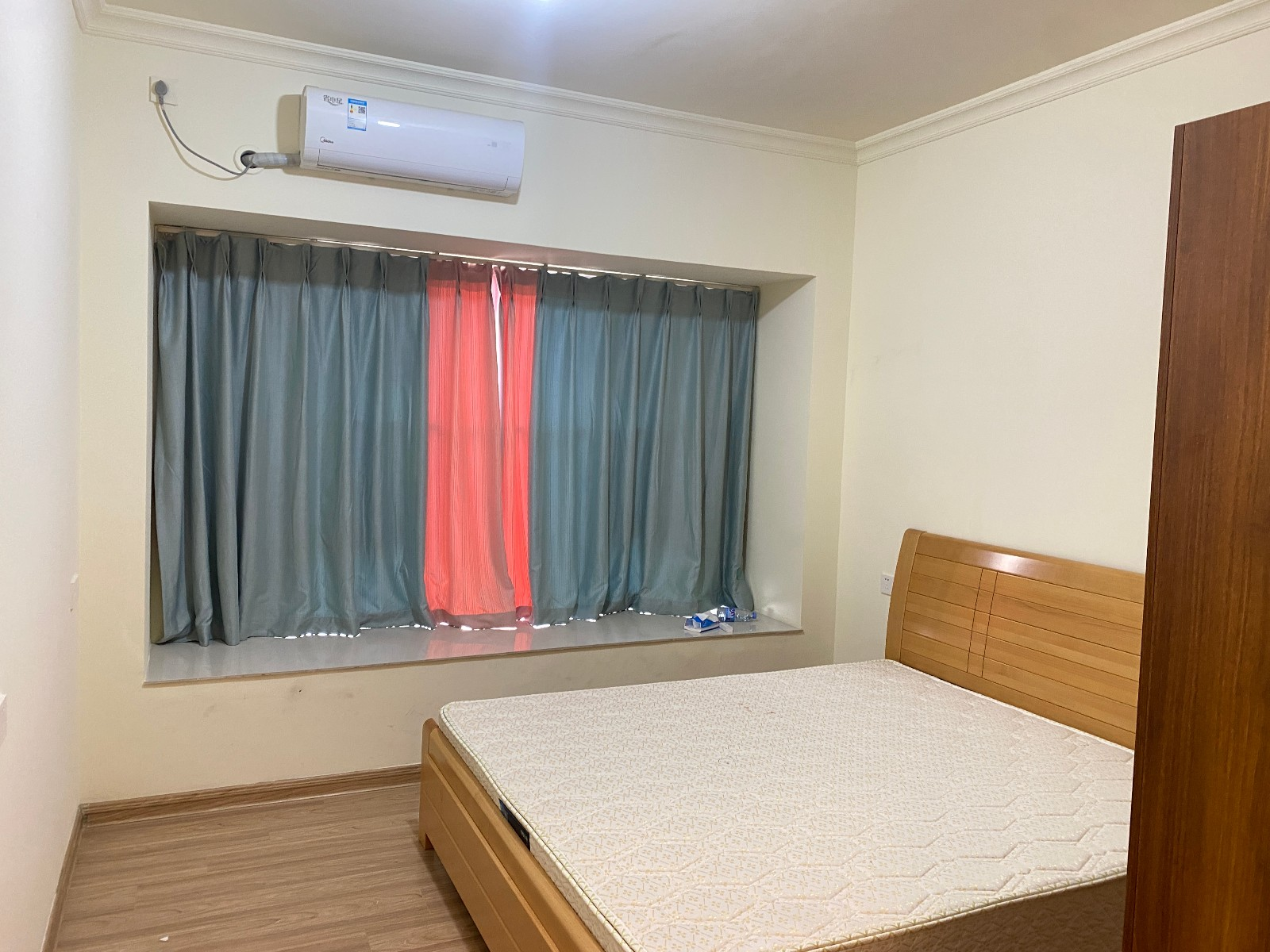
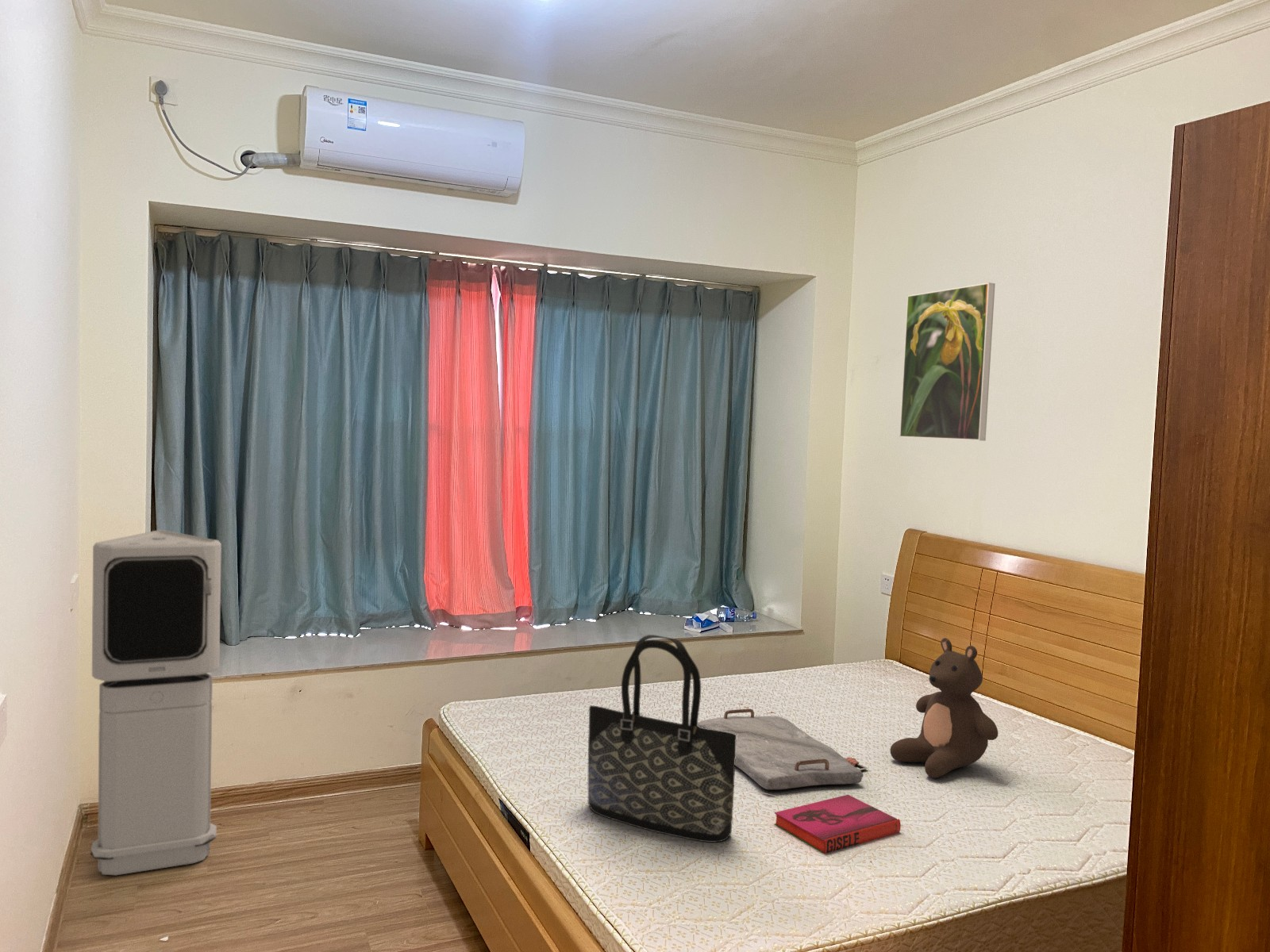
+ serving tray [698,708,868,790]
+ air purifier [90,529,222,876]
+ tote bag [587,634,737,843]
+ teddy bear [890,637,999,779]
+ hardback book [774,794,902,854]
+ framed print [899,282,996,442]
